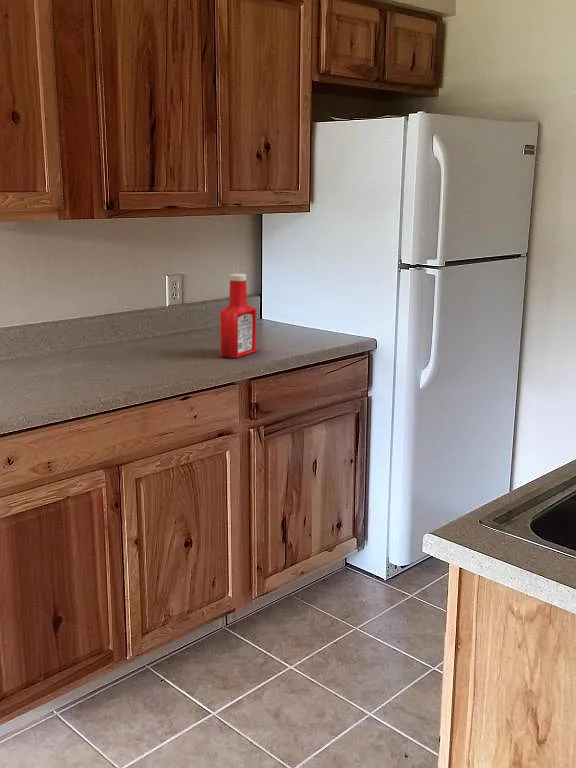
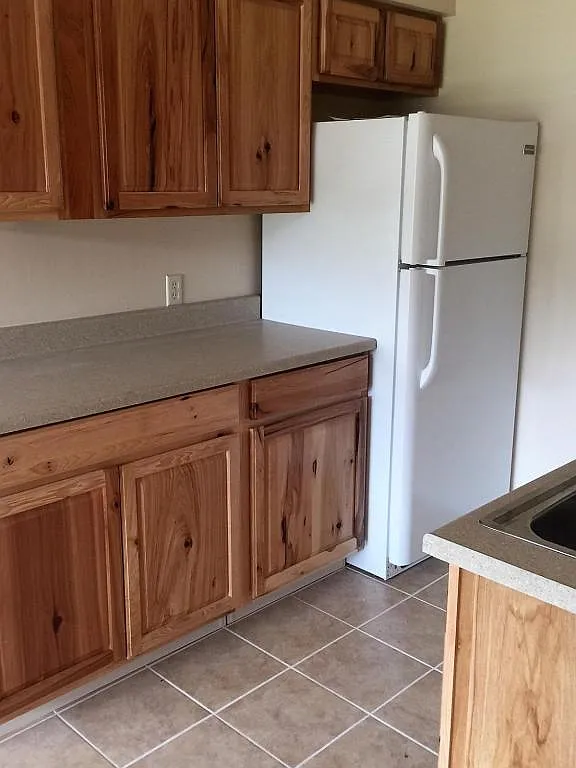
- soap bottle [219,273,257,359]
